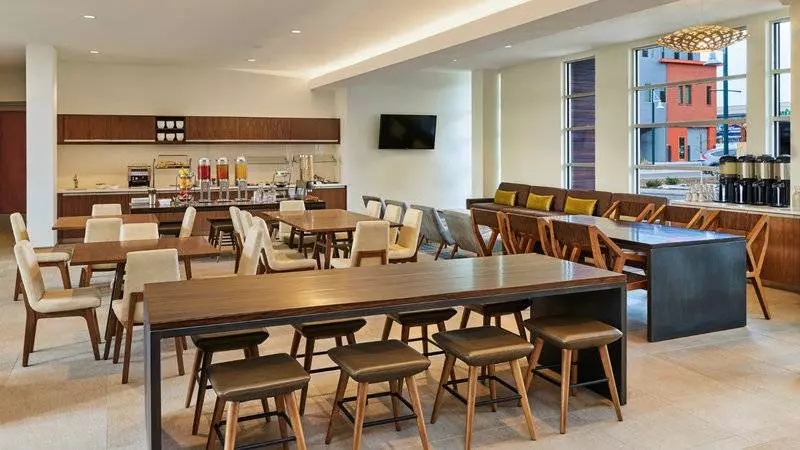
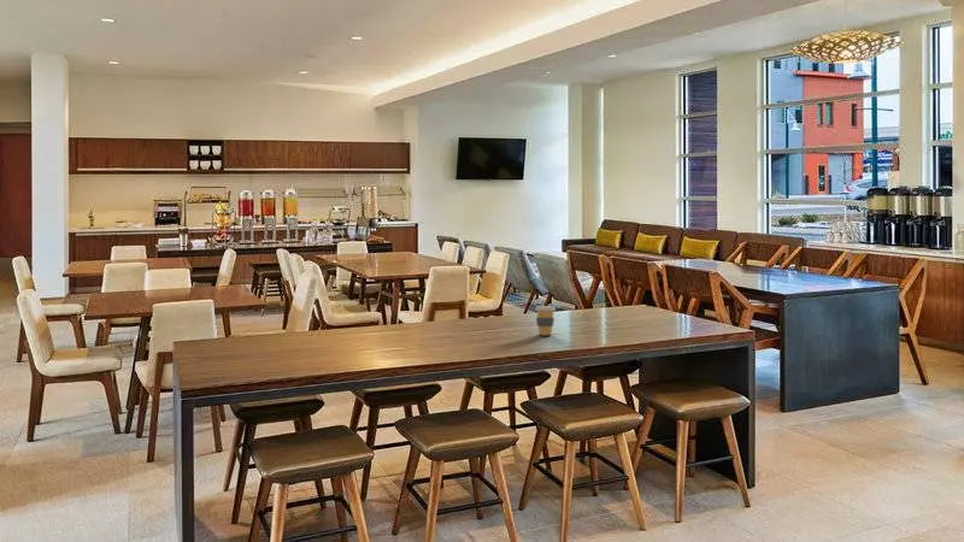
+ coffee cup [534,305,557,336]
